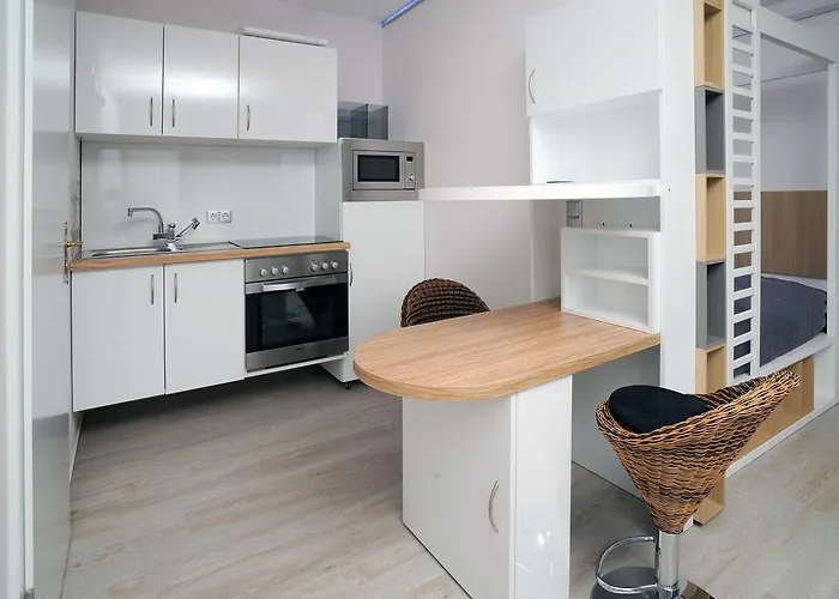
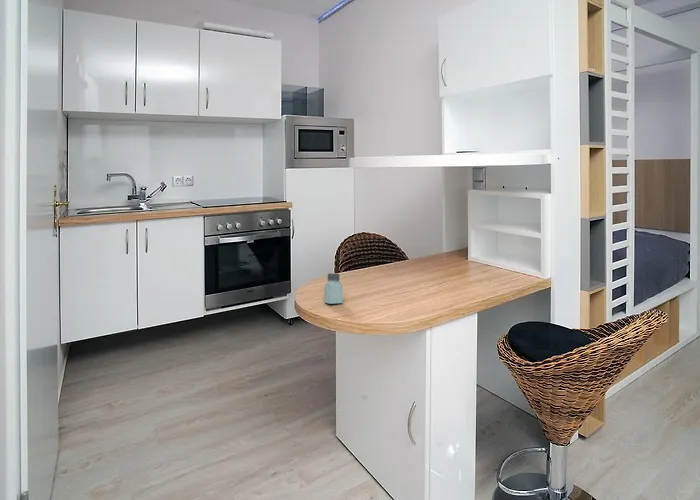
+ saltshaker [323,273,344,305]
